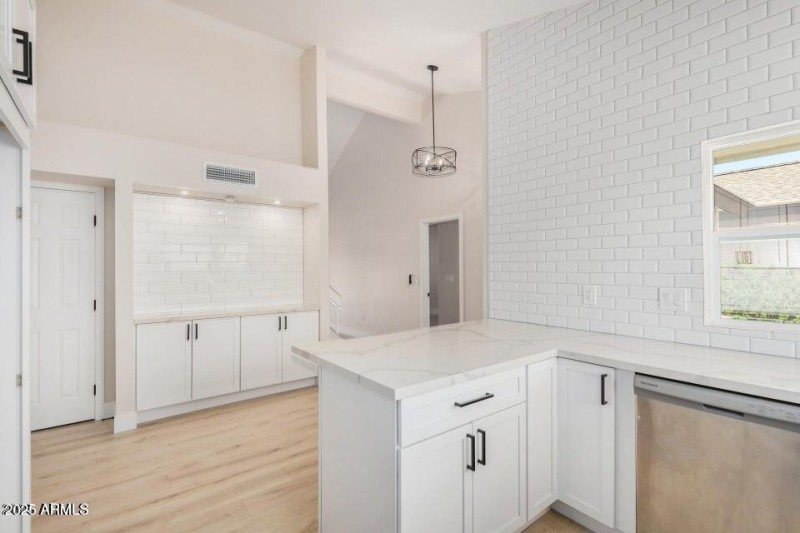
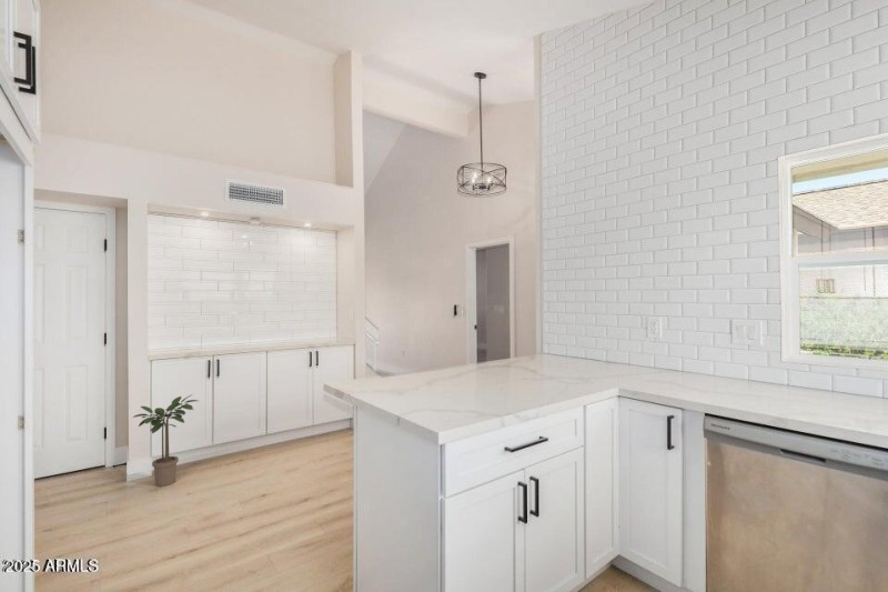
+ potted plant [132,393,199,488]
